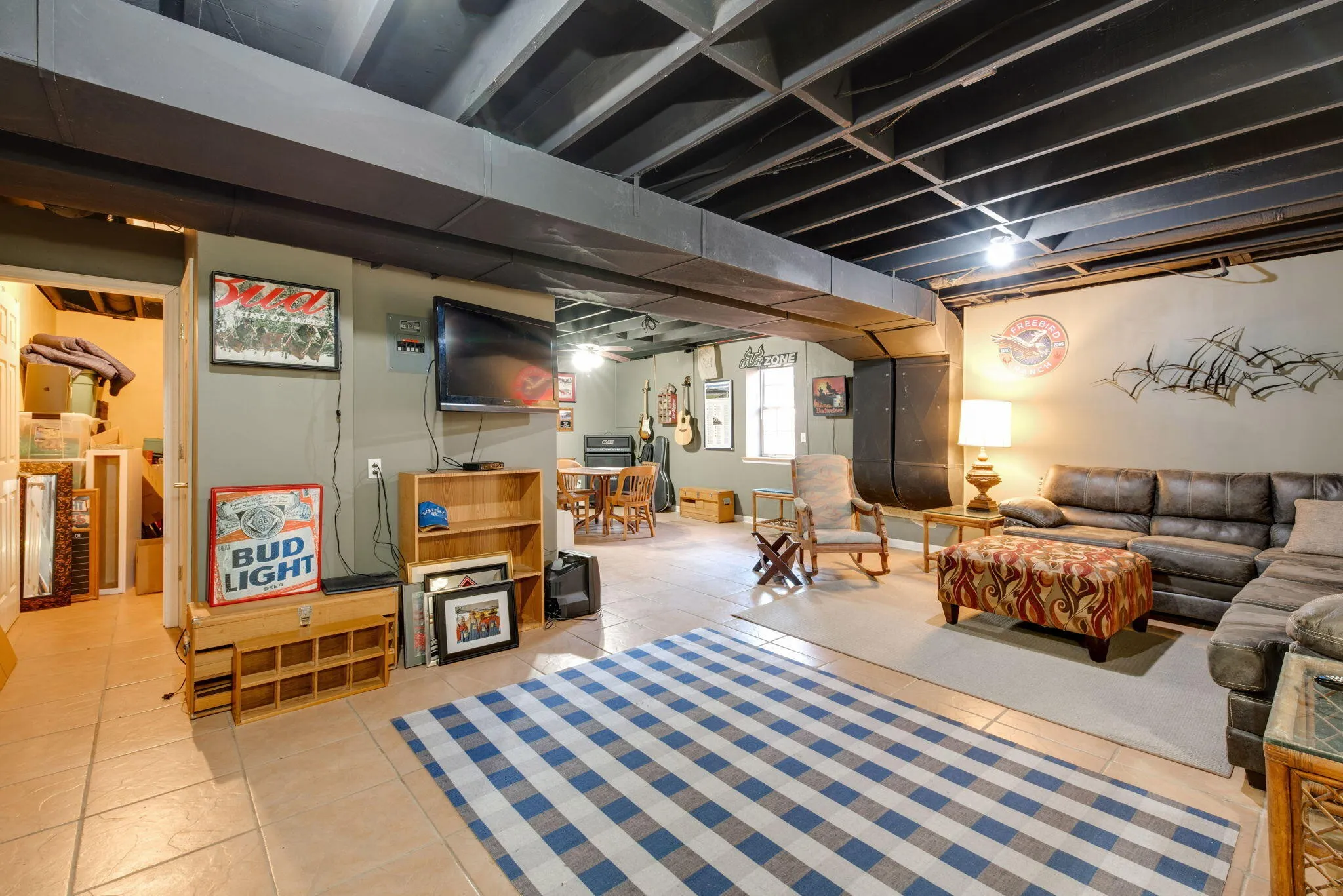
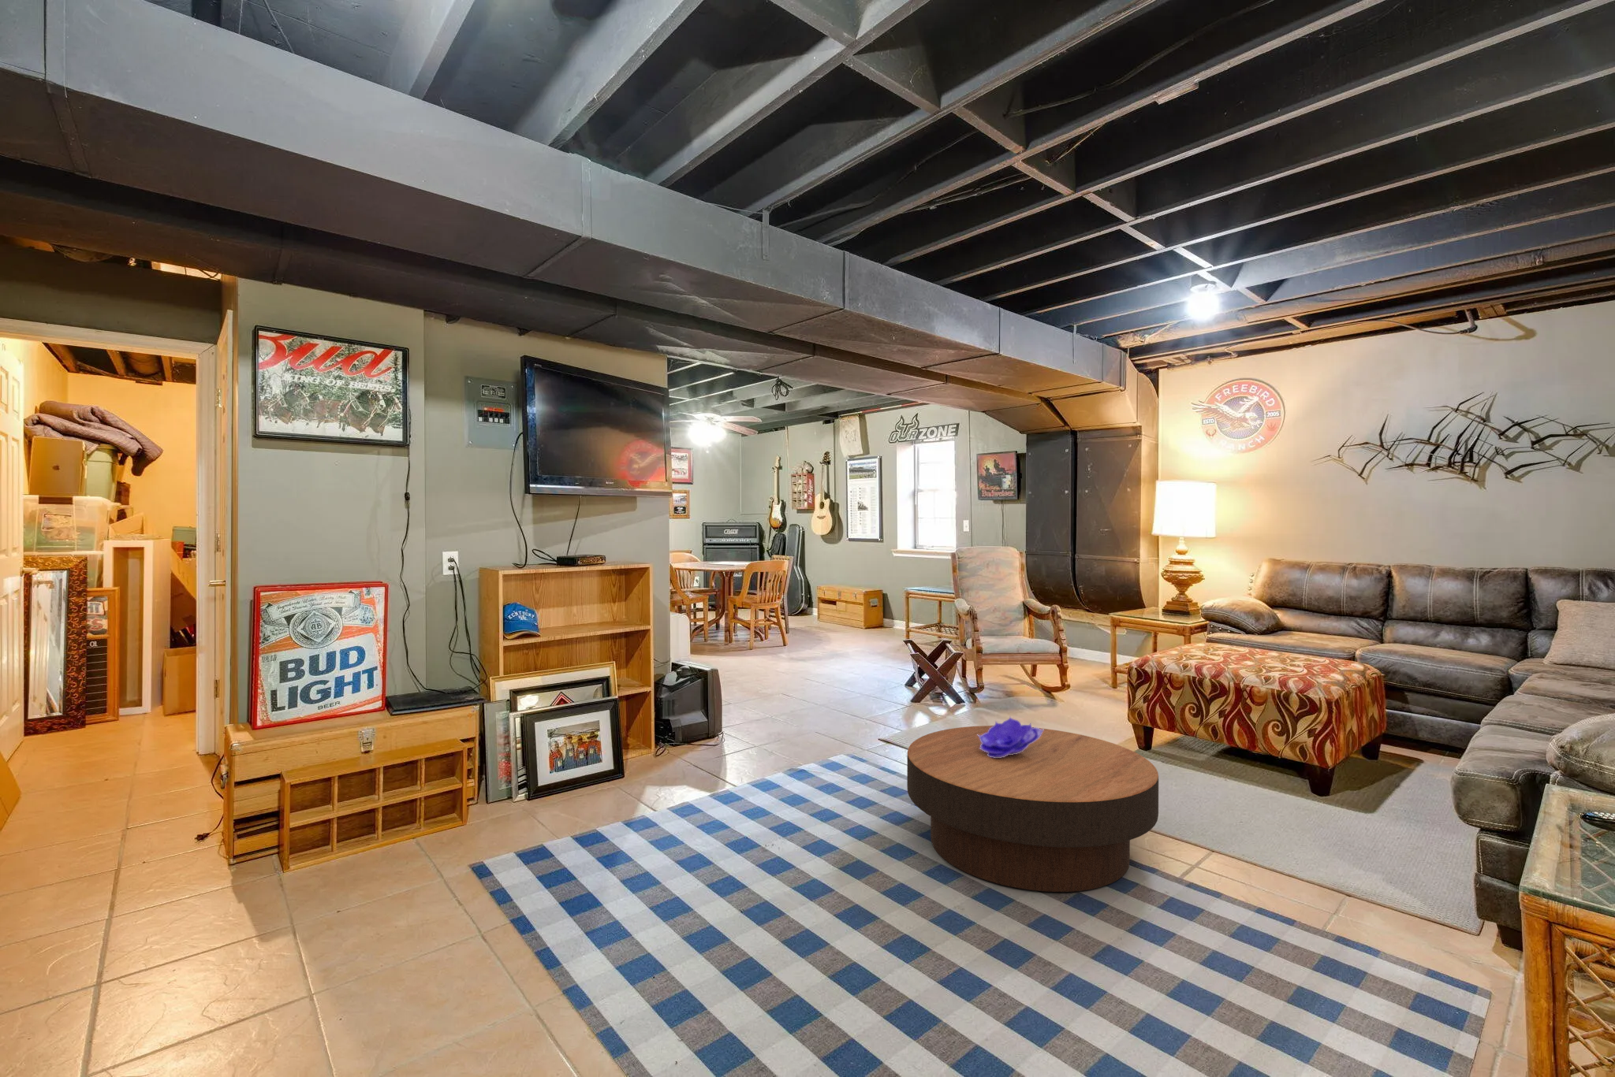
+ decorative bowl [976,716,1044,758]
+ coffee table [906,725,1159,893]
